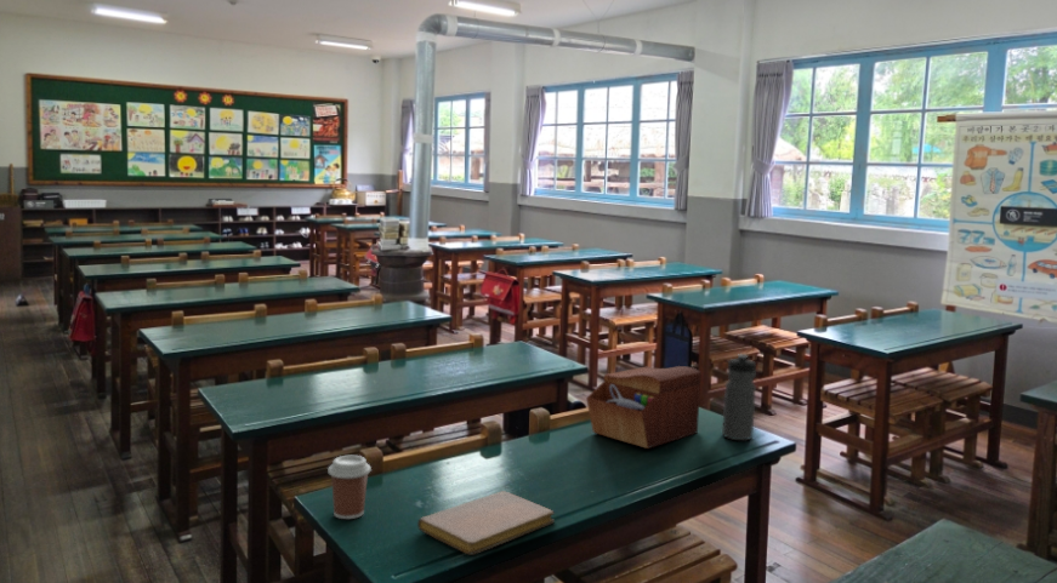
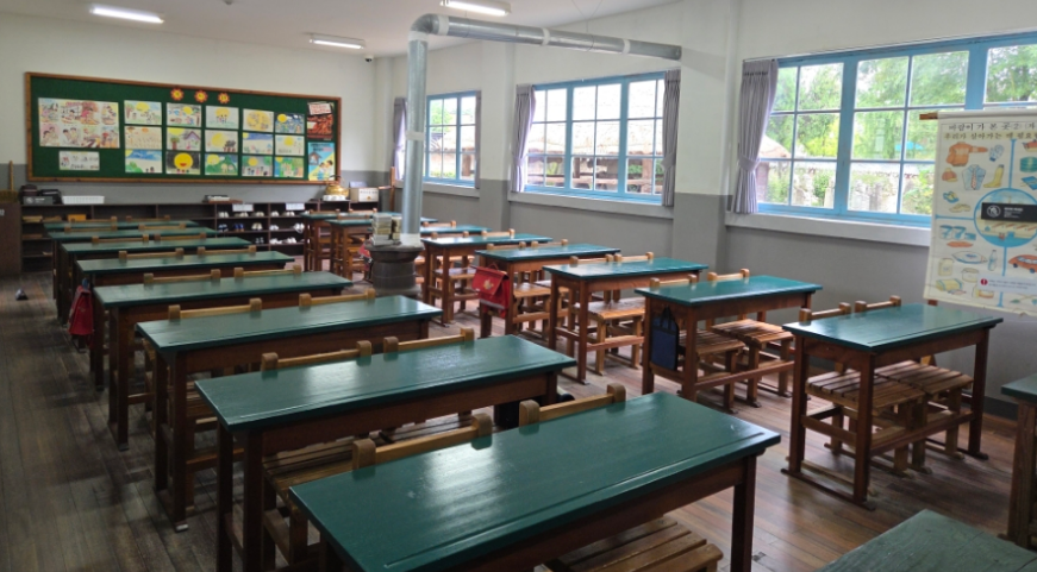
- coffee cup [326,455,373,520]
- water bottle [721,353,757,441]
- notebook [416,490,556,556]
- sewing box [585,365,703,450]
